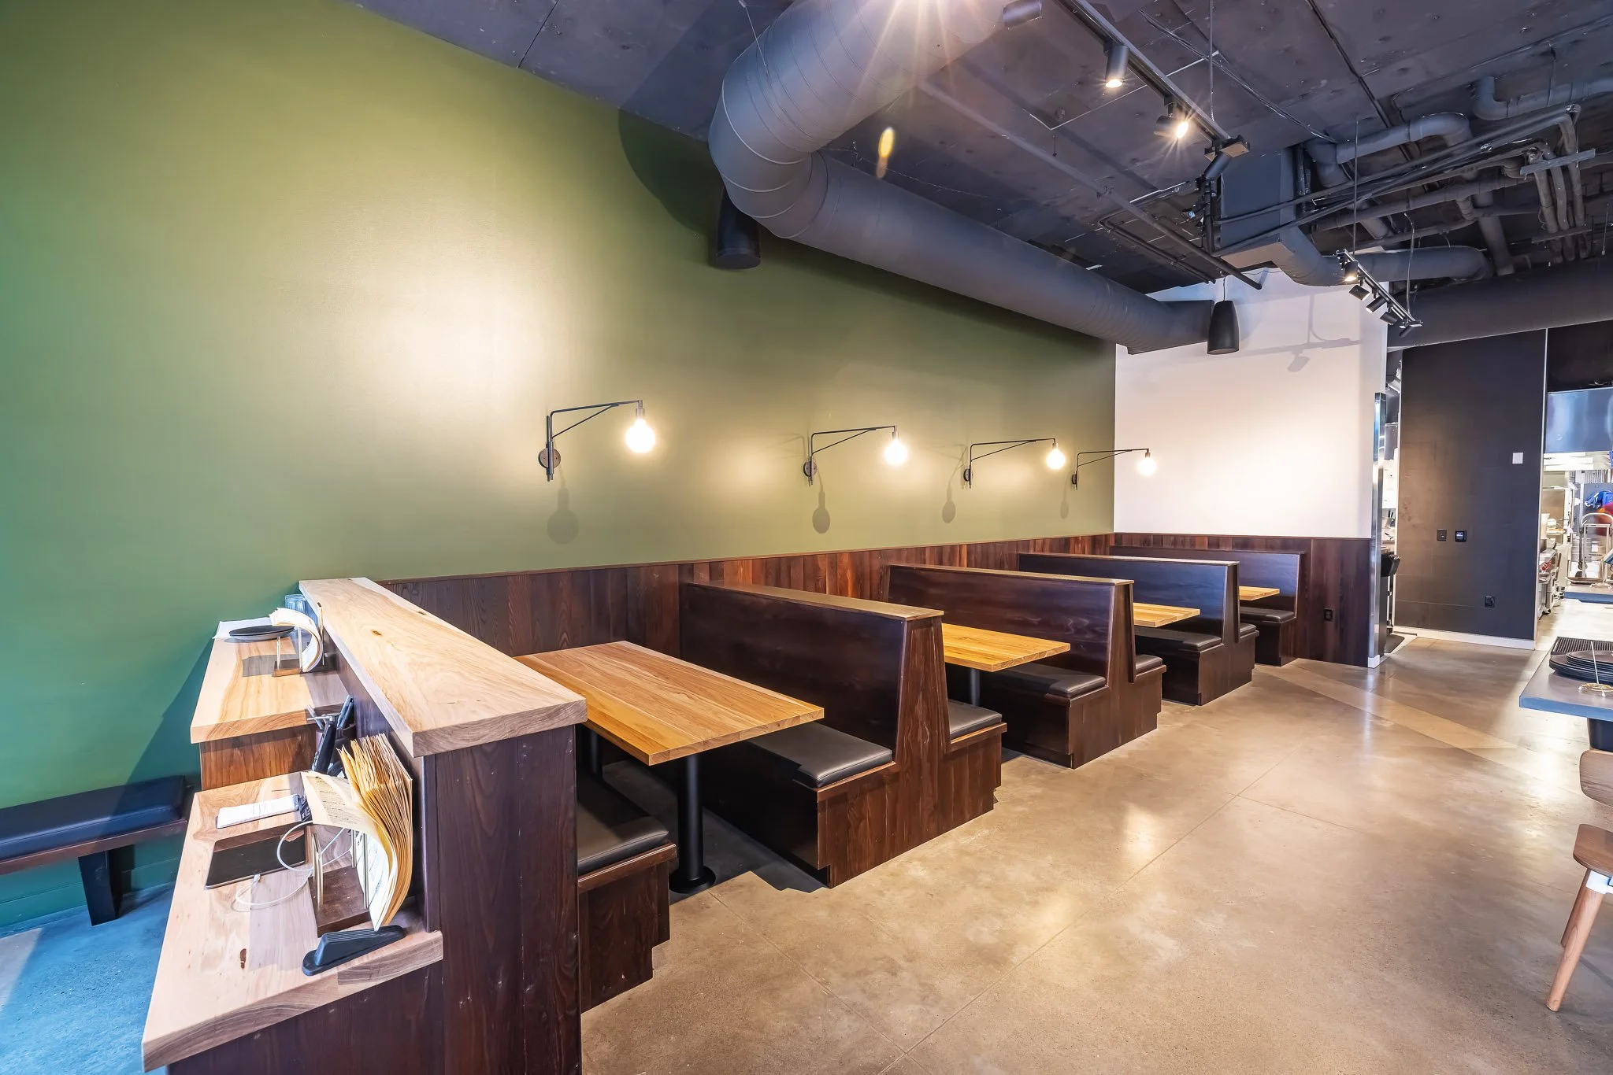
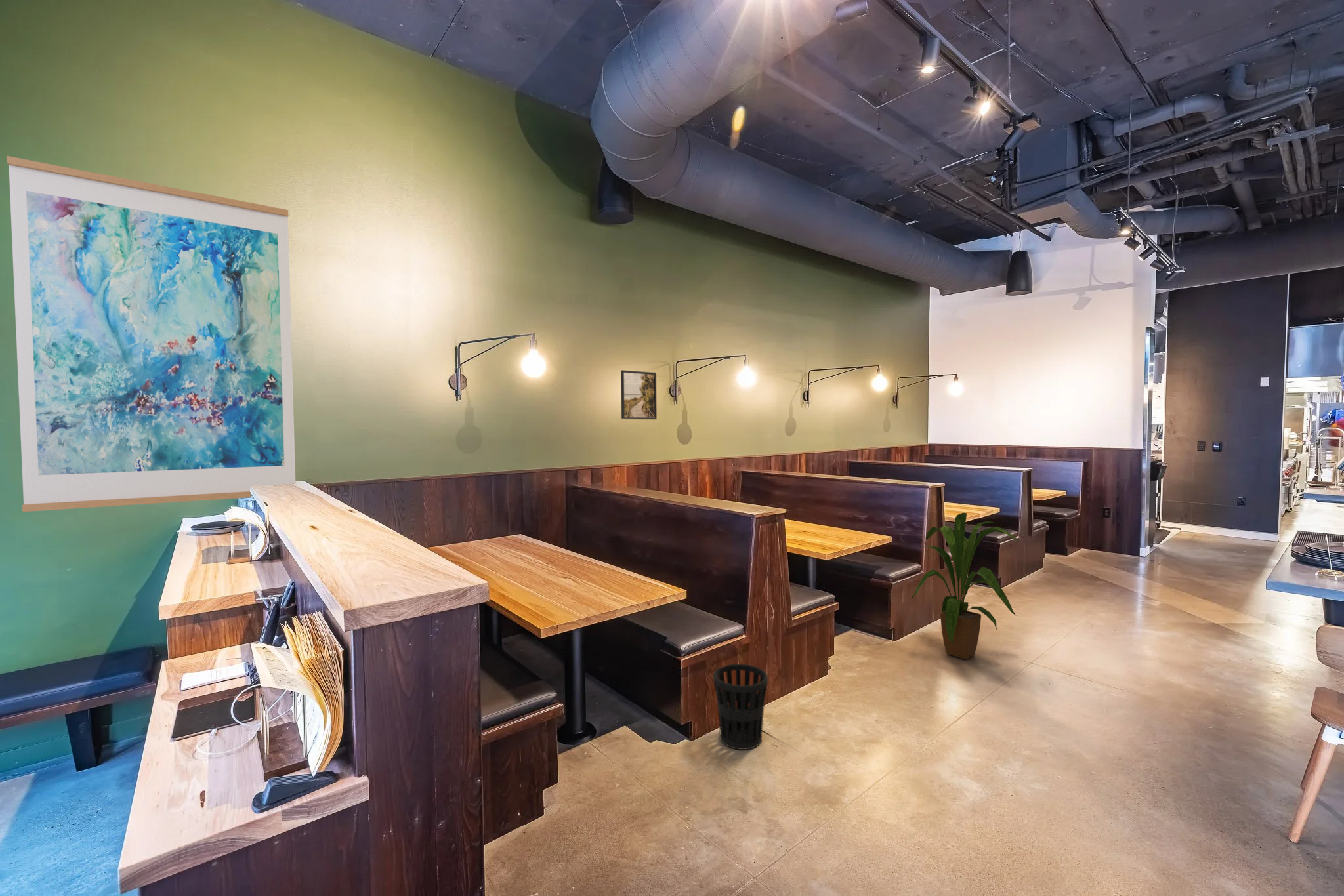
+ wastebasket [713,663,768,750]
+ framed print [620,369,658,420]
+ house plant [910,512,1020,660]
+ wall art [7,155,296,512]
